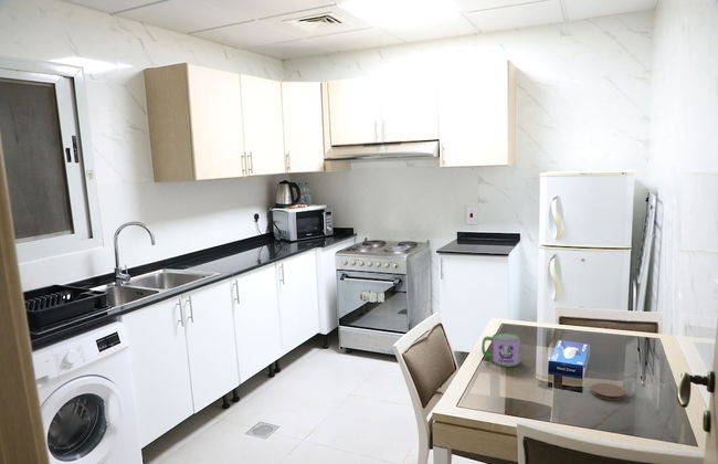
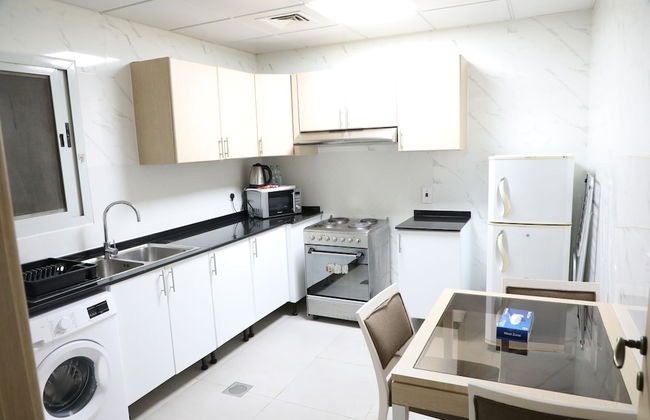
- coaster [590,382,626,402]
- mug [481,331,521,368]
